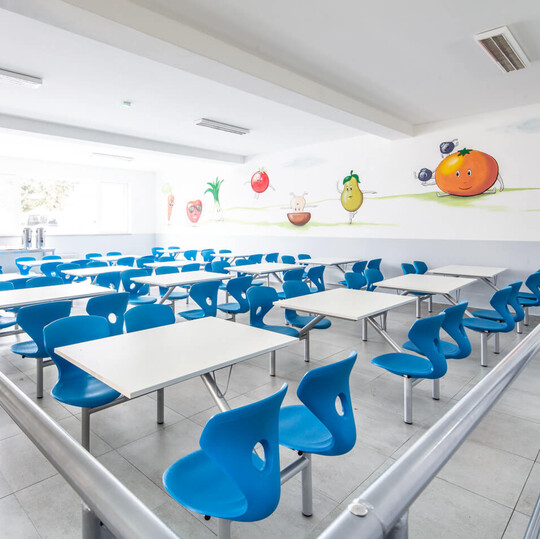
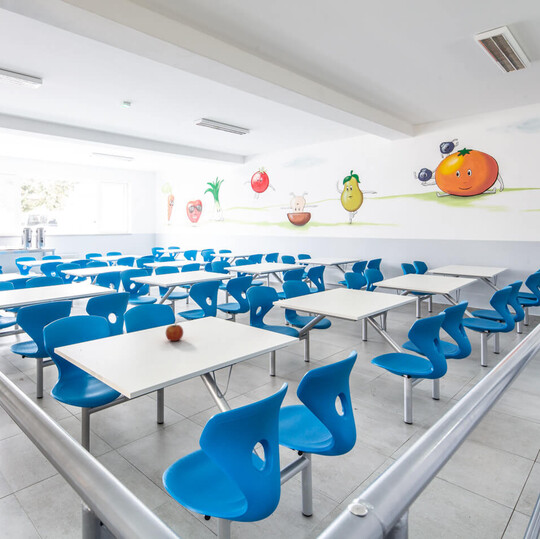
+ fruit [165,323,184,342]
